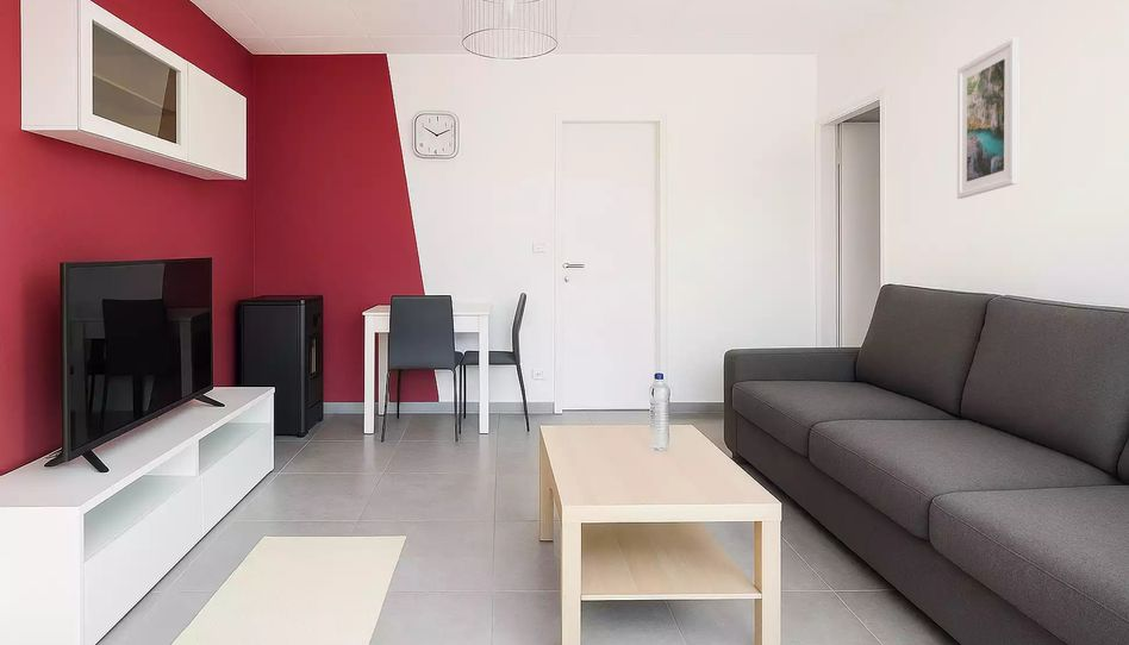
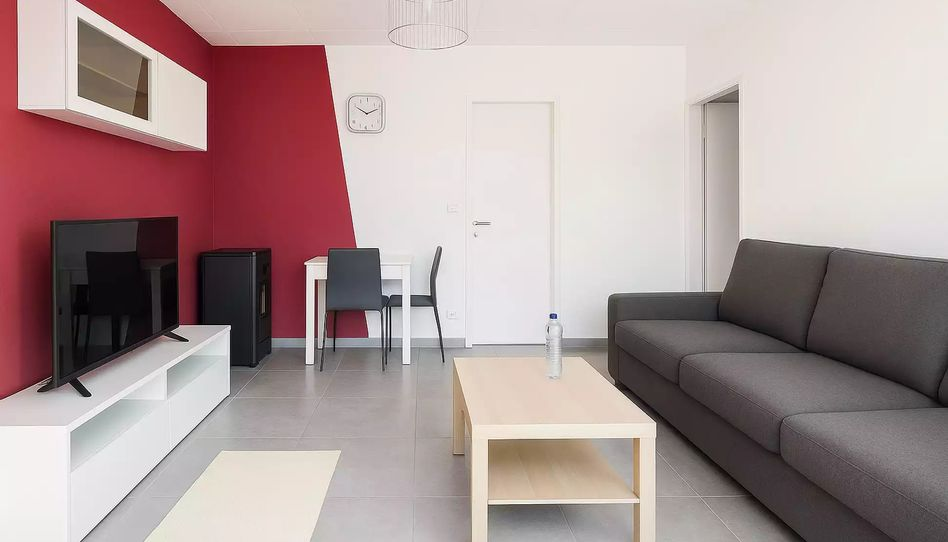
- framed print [956,36,1021,200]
